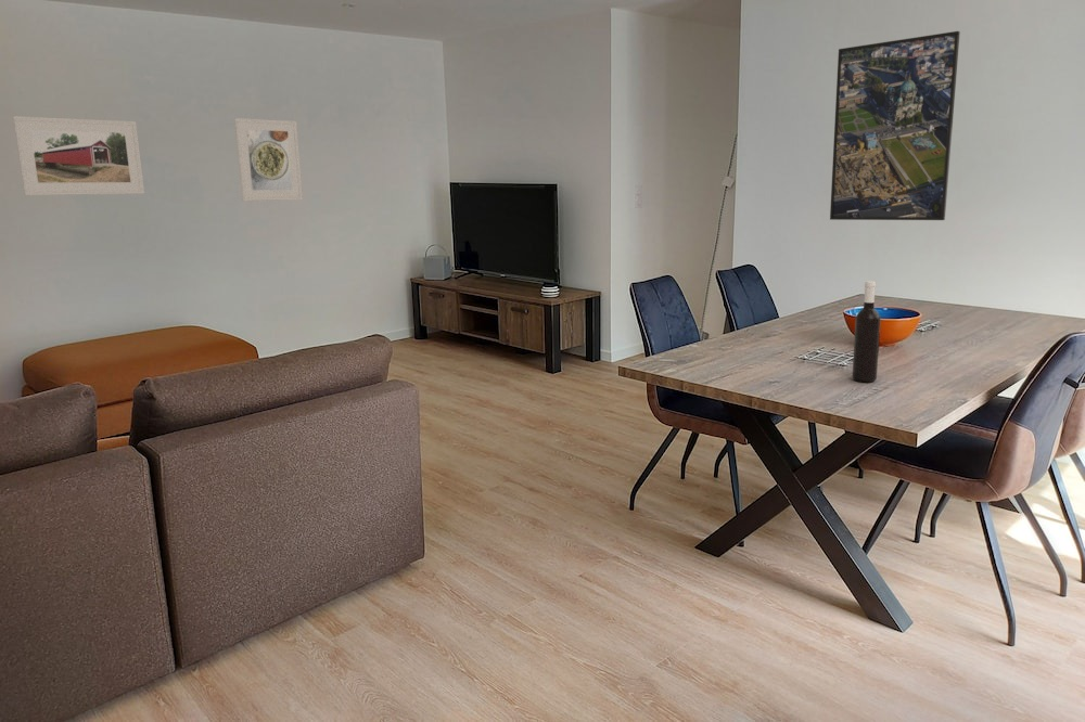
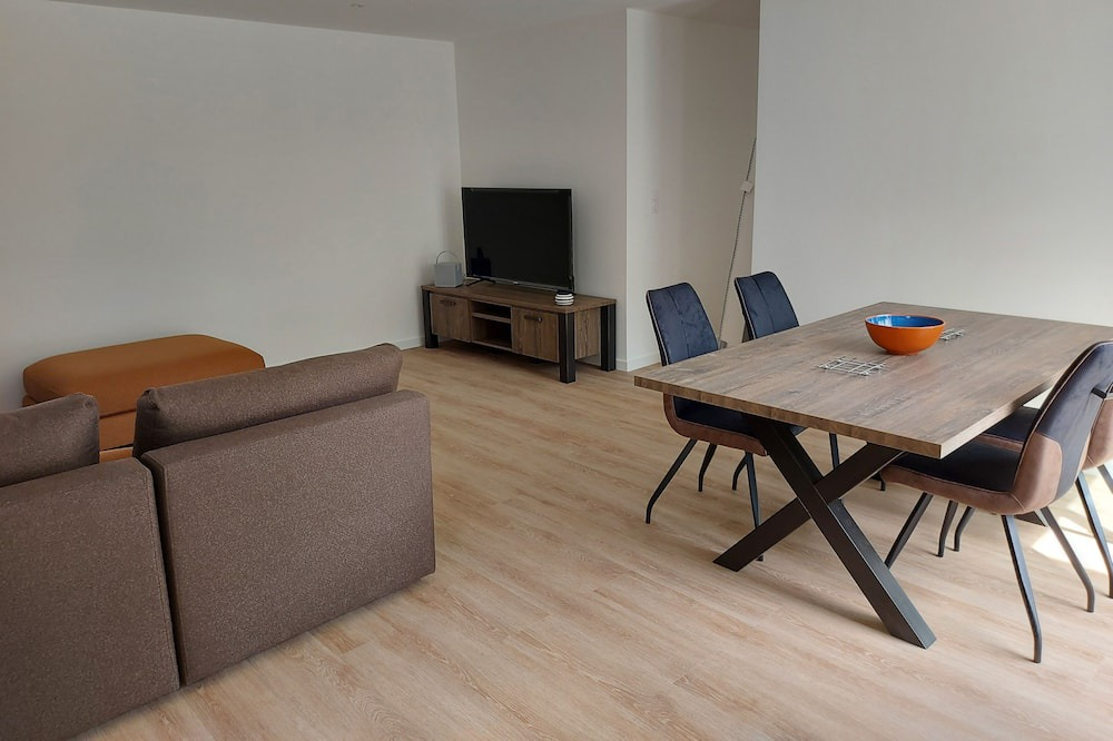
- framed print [12,115,145,196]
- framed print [233,117,304,202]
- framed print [829,30,961,221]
- wine bottle [852,280,881,383]
